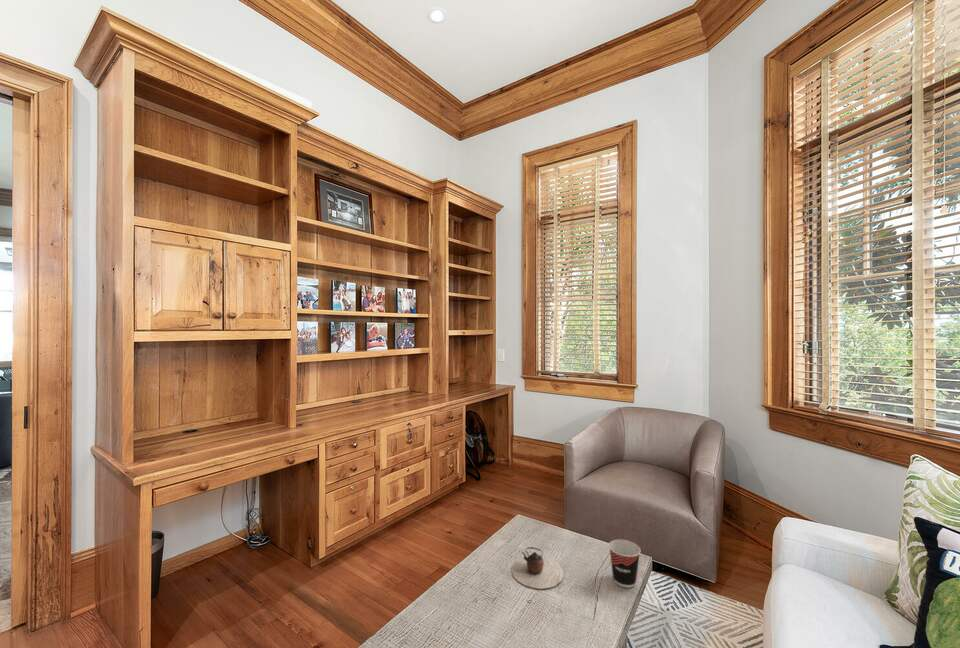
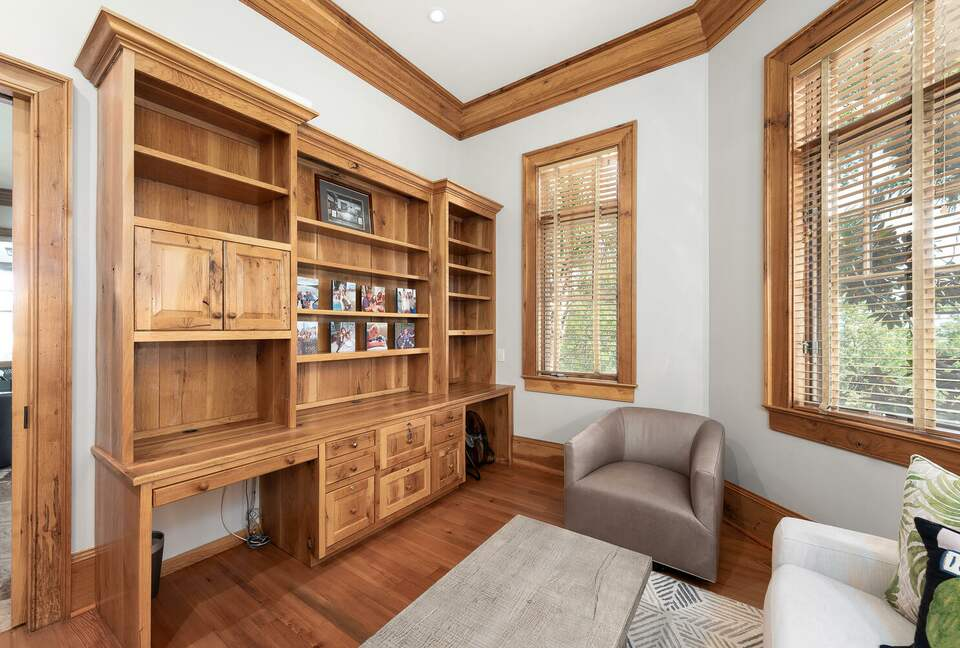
- teapot [511,546,565,590]
- cup [608,539,641,589]
